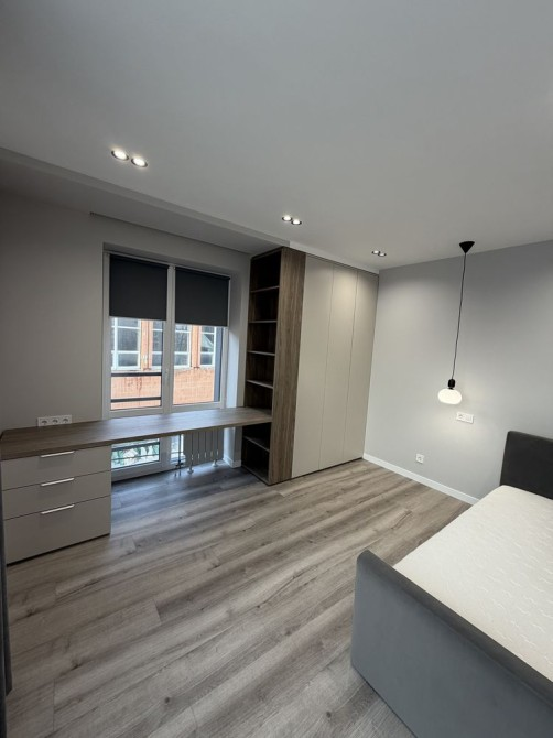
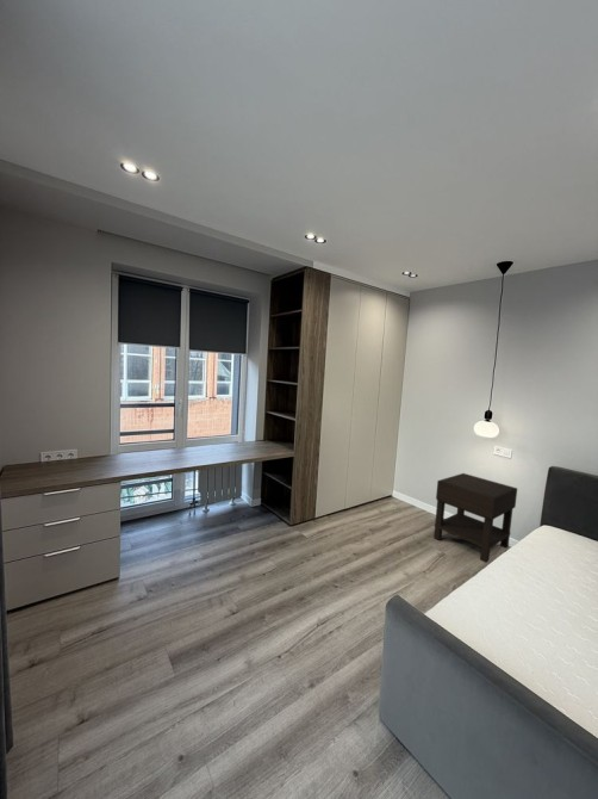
+ nightstand [432,472,518,564]
